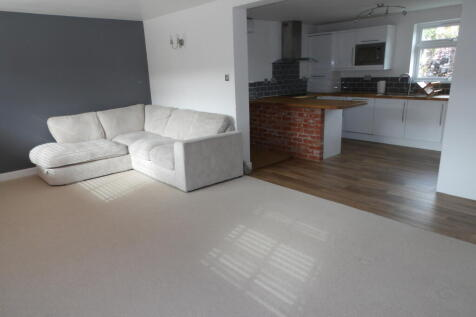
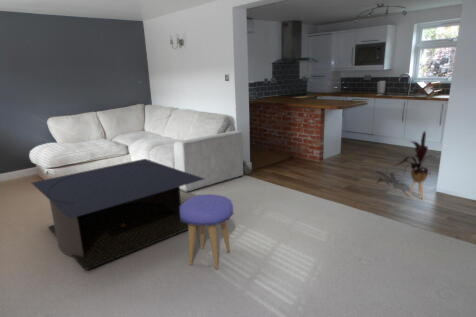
+ house plant [393,130,435,200]
+ stool [180,193,234,270]
+ coffee table [31,158,205,271]
